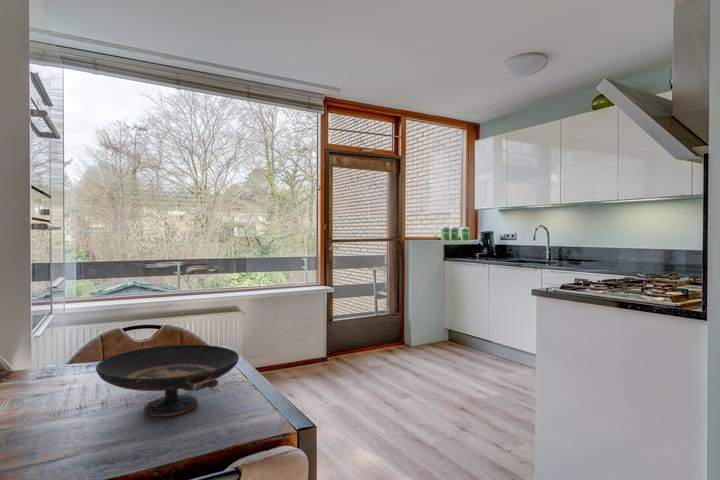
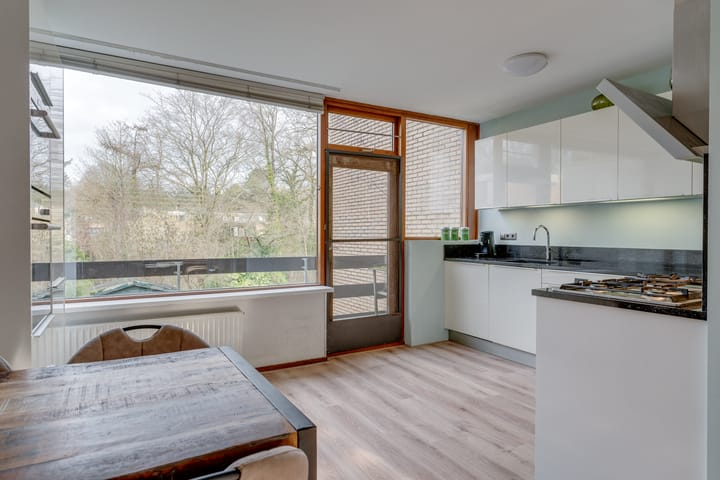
- decorative bowl [95,344,240,418]
